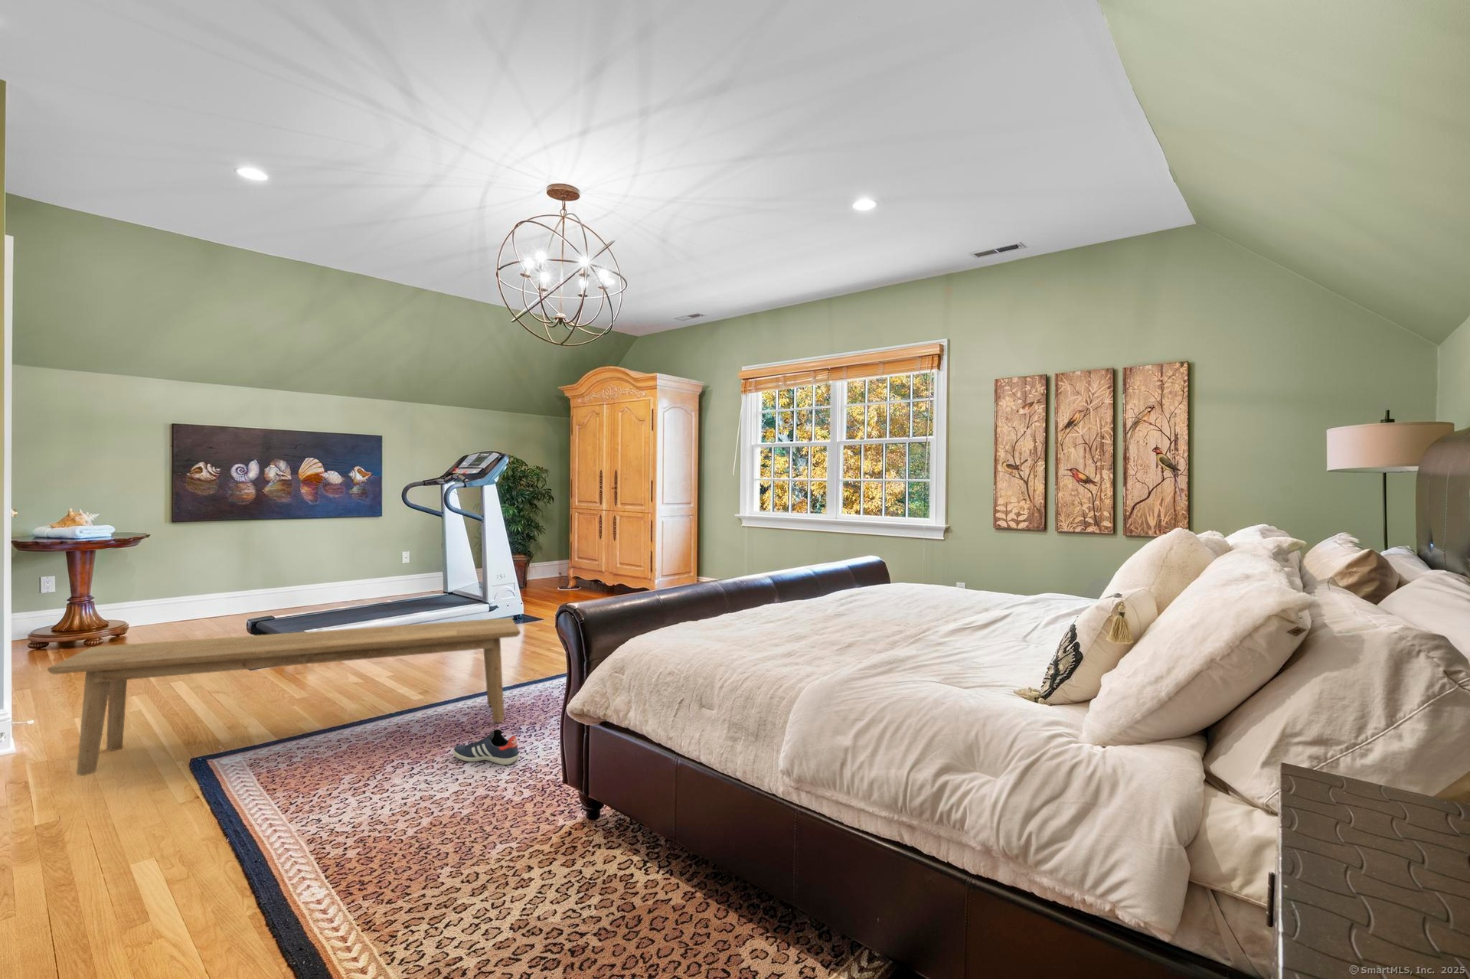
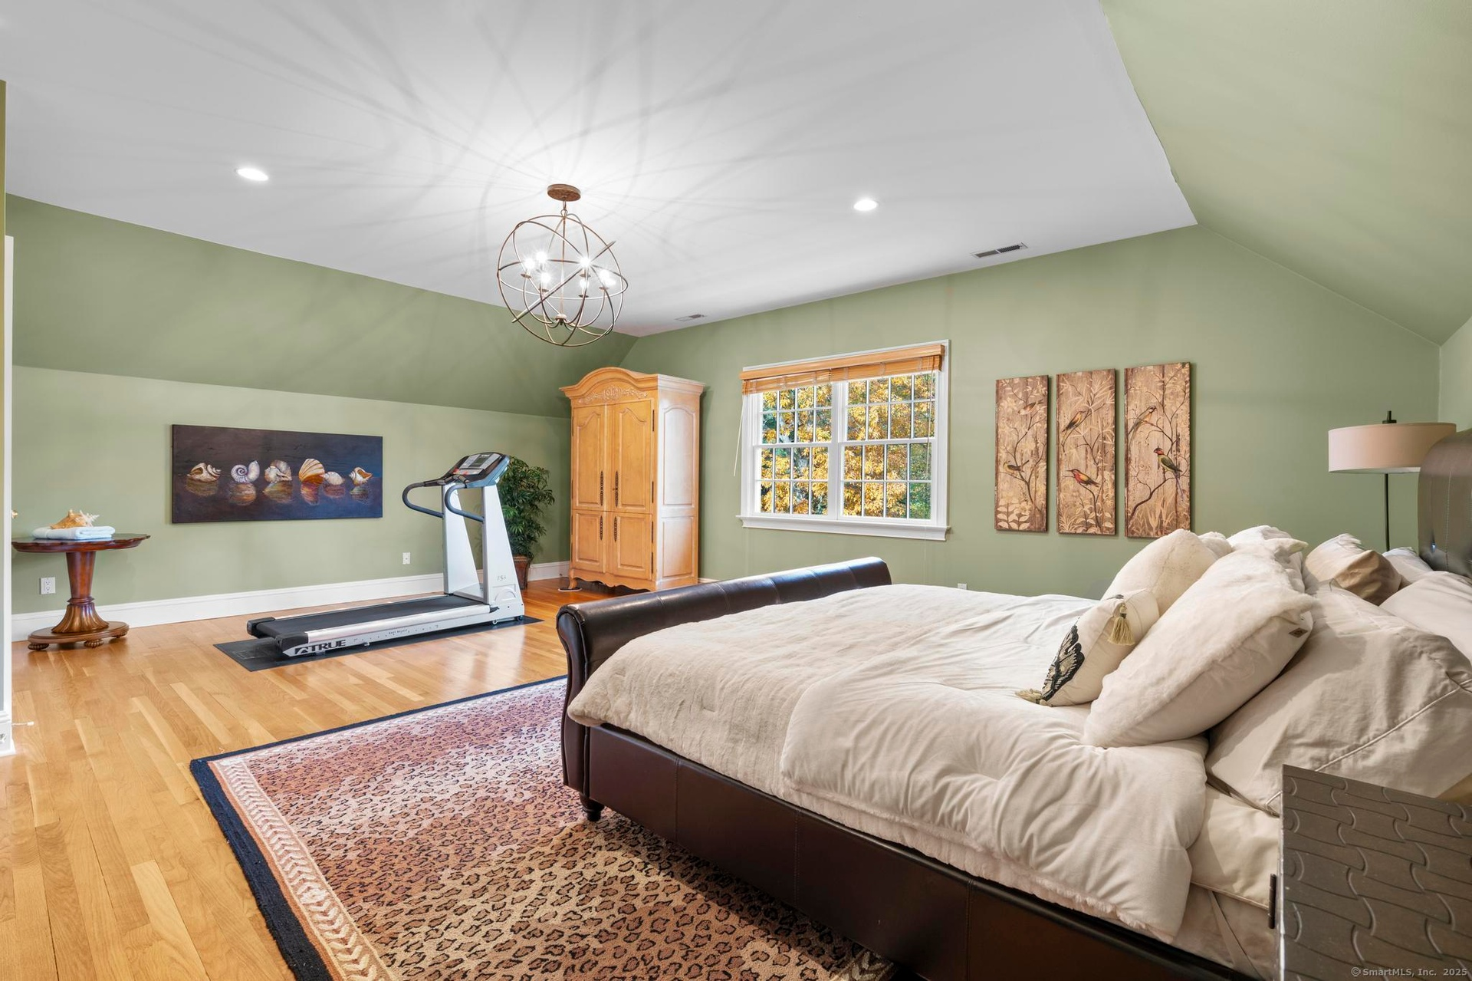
- sneaker [452,729,519,766]
- bench [47,617,521,776]
